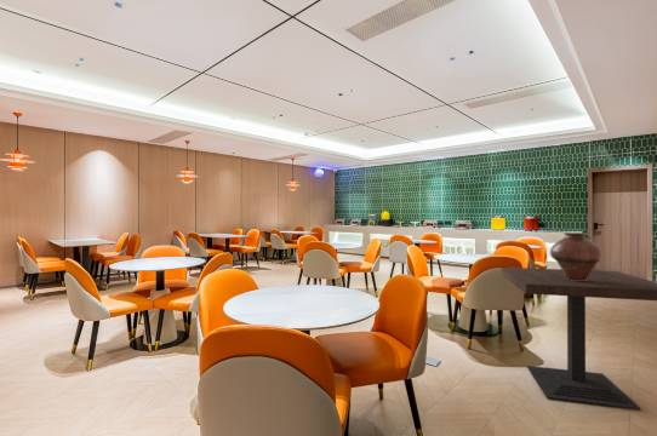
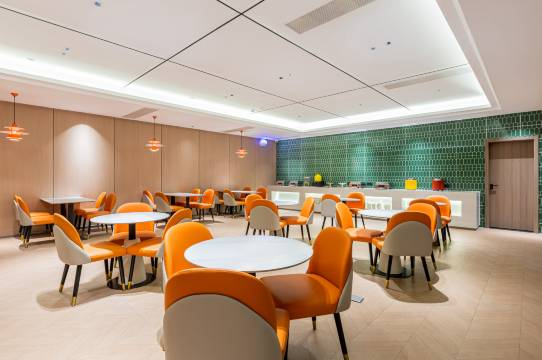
- dining table [501,266,657,411]
- vase [549,231,604,281]
